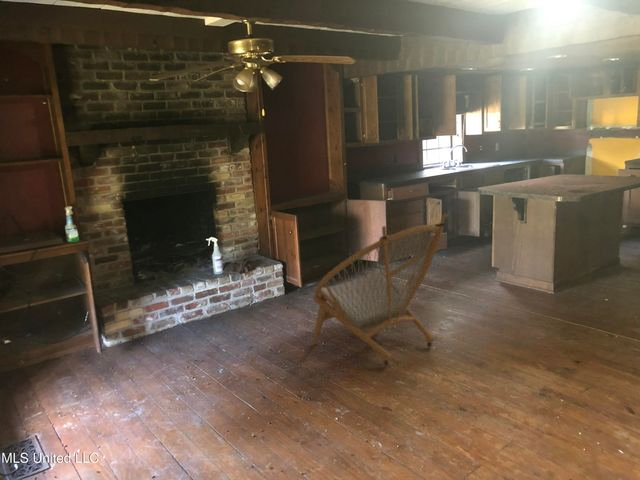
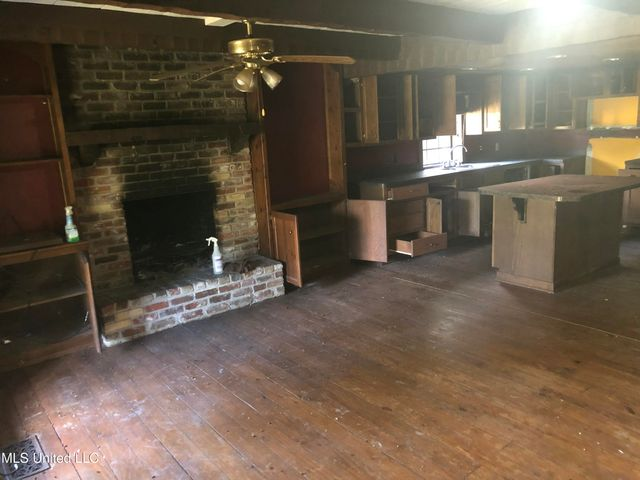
- armchair [311,212,448,367]
